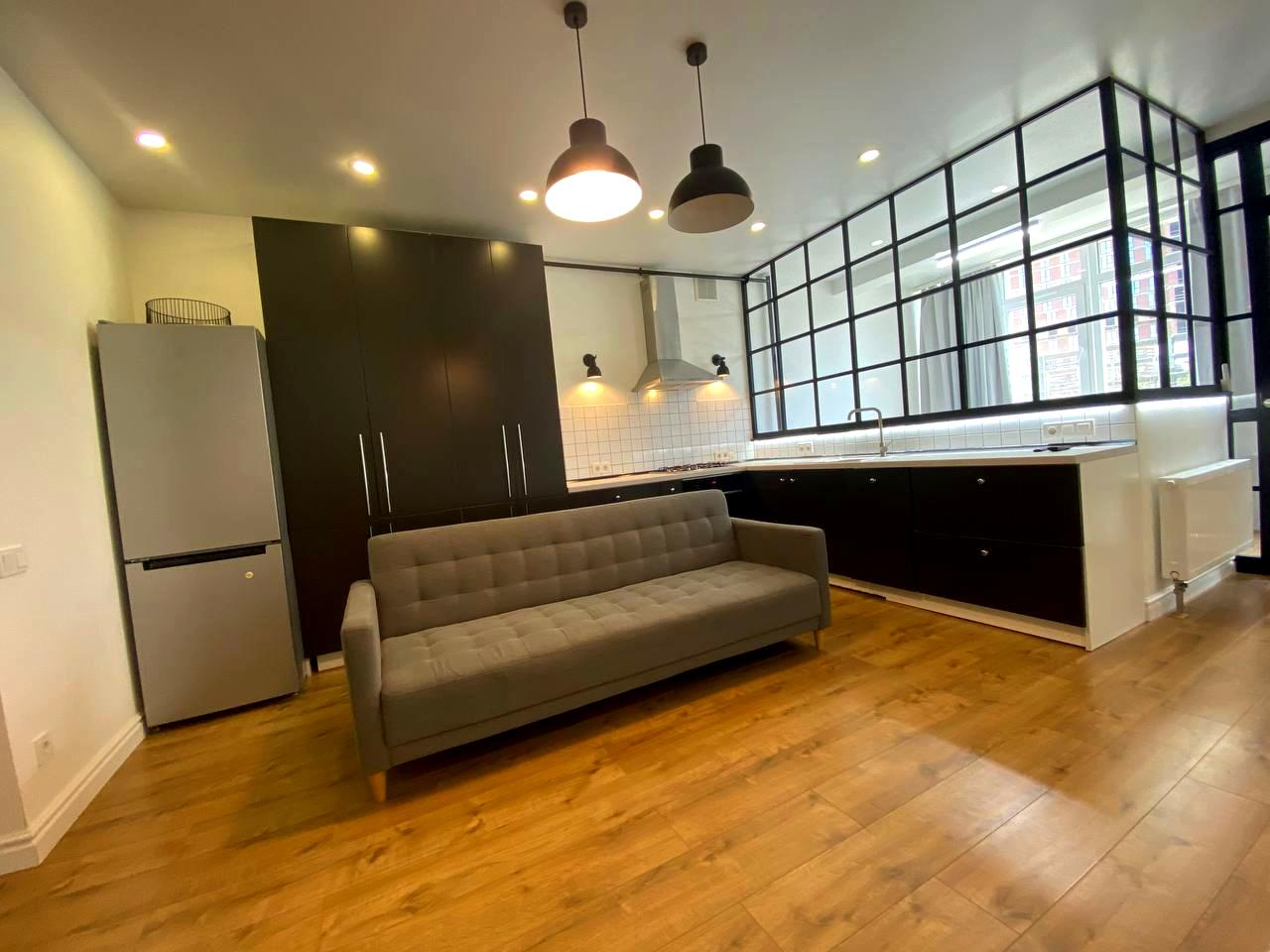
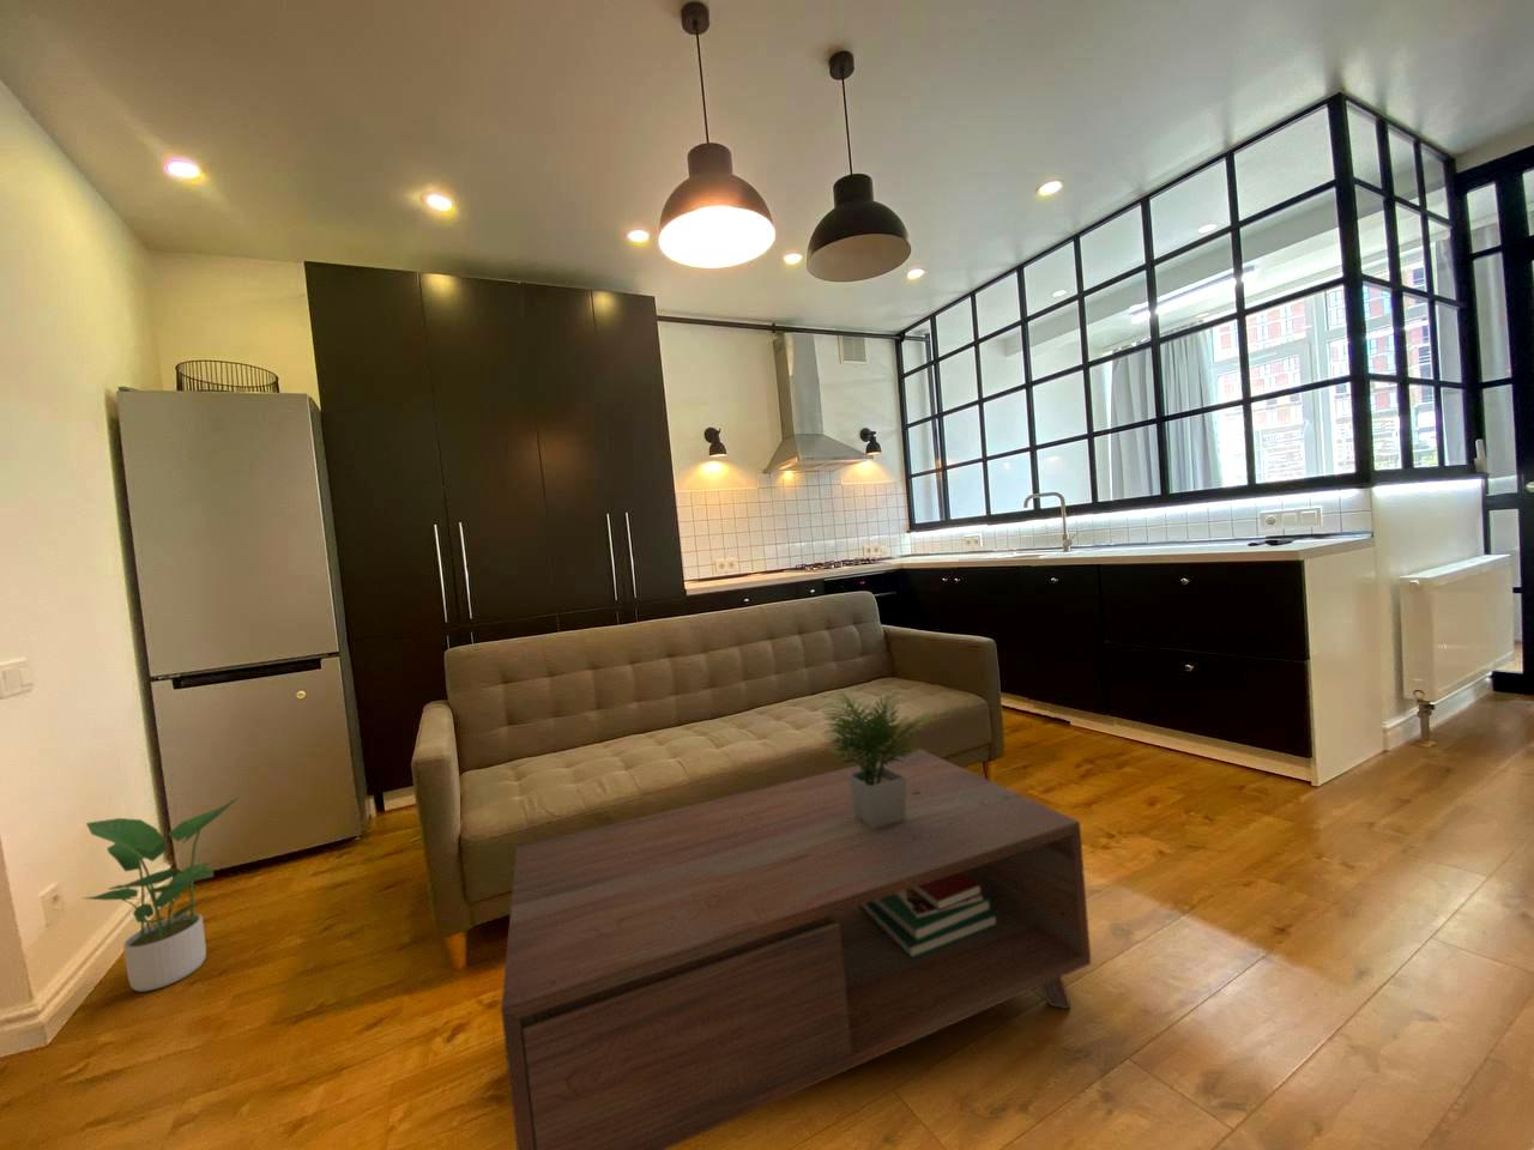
+ potted plant [82,794,242,993]
+ coffee table [500,689,1092,1150]
